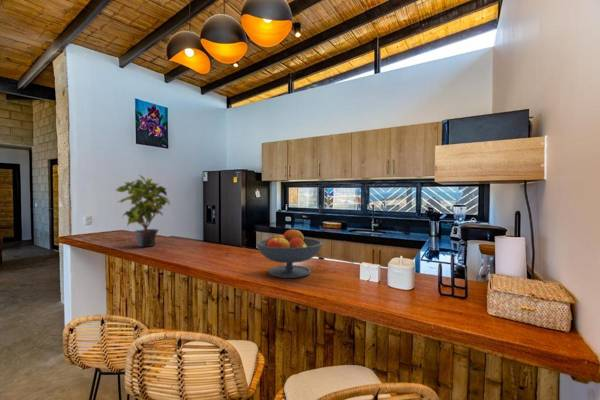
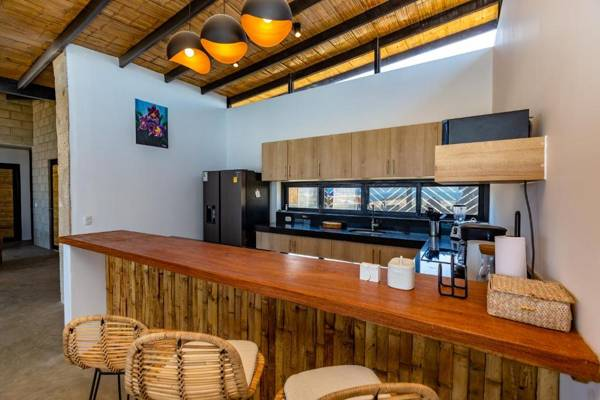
- fruit bowl [255,229,323,279]
- potted plant [115,174,171,247]
